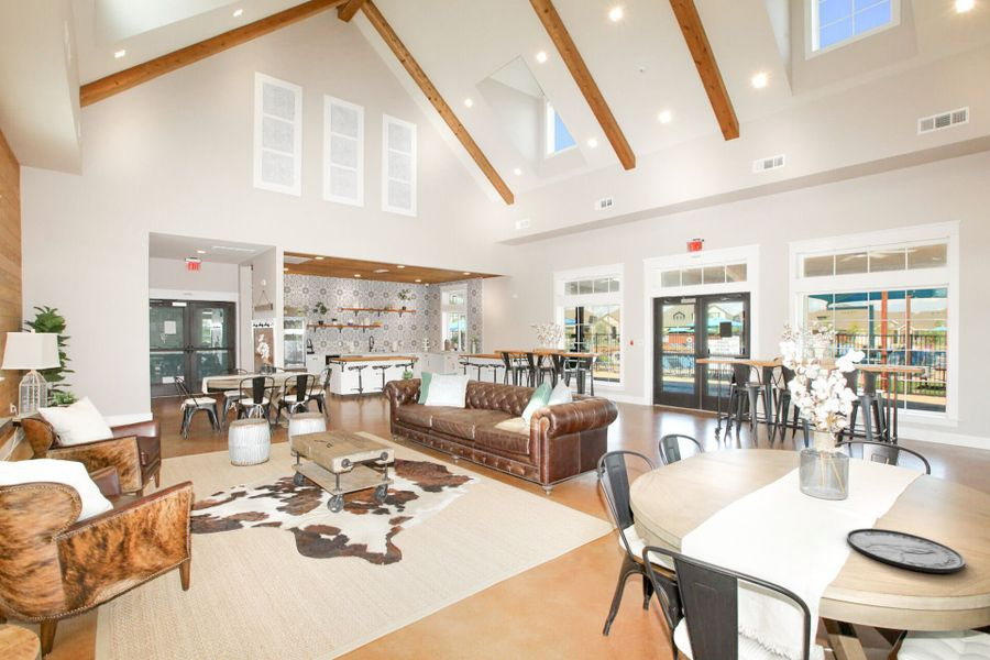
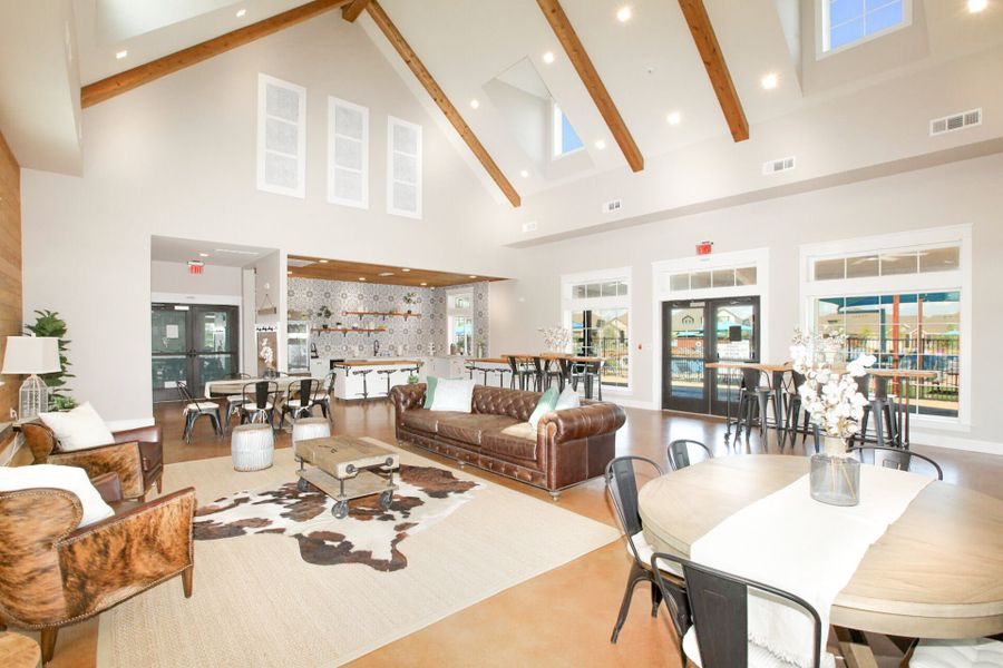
- plate [846,527,966,574]
